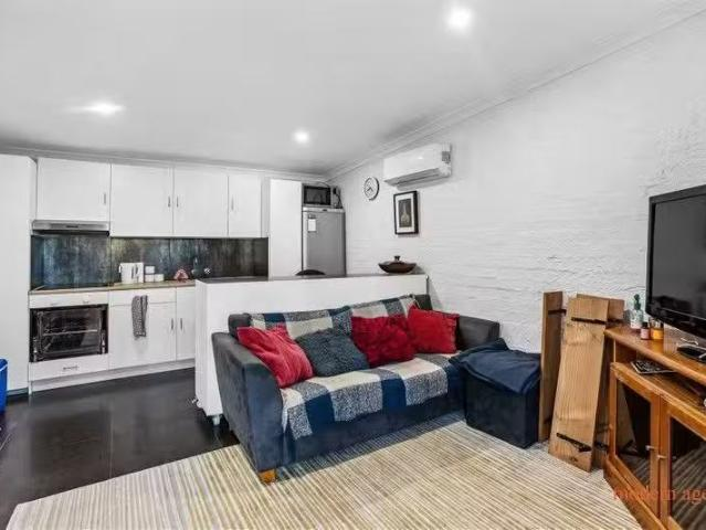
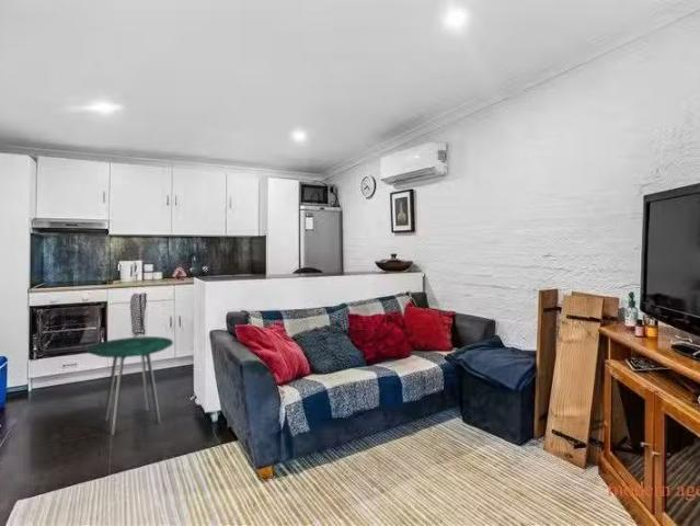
+ side table [87,335,174,436]
